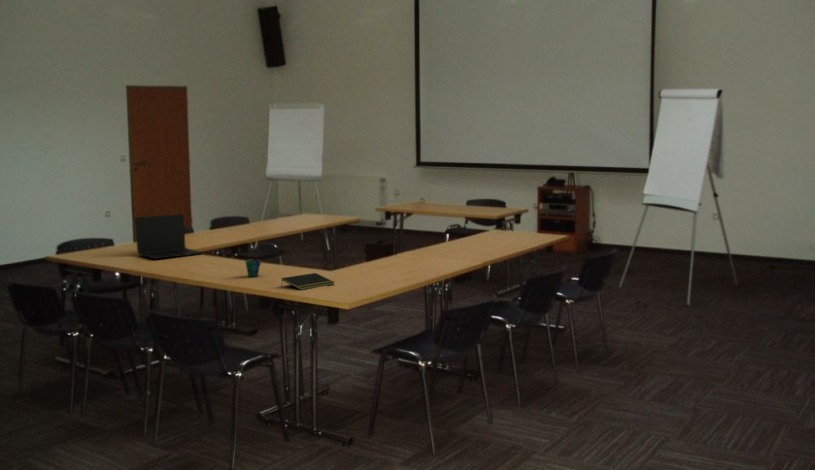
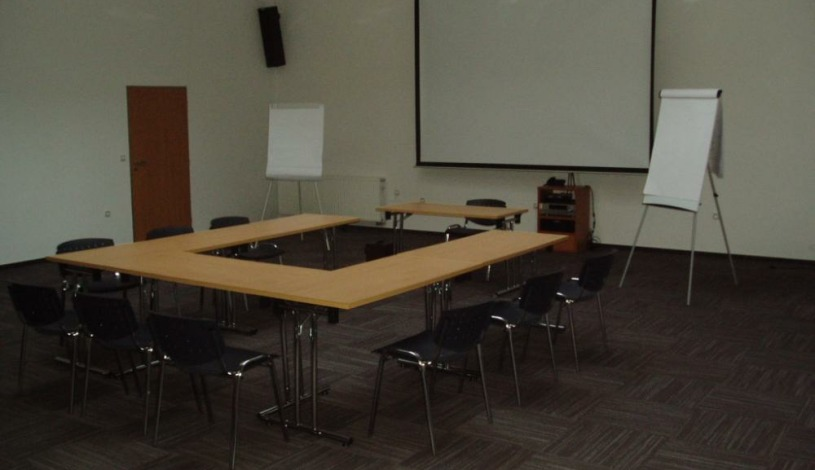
- cup [244,258,262,278]
- laptop [134,213,203,260]
- notepad [280,272,335,291]
